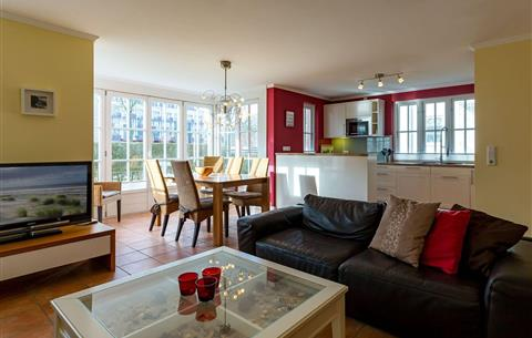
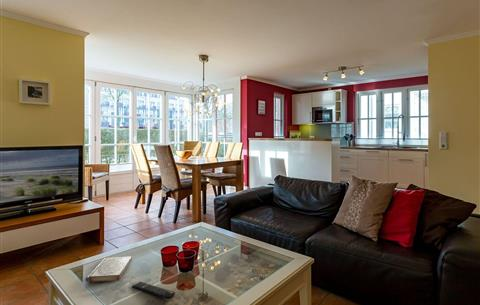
+ book [85,256,132,283]
+ remote control [131,281,176,300]
